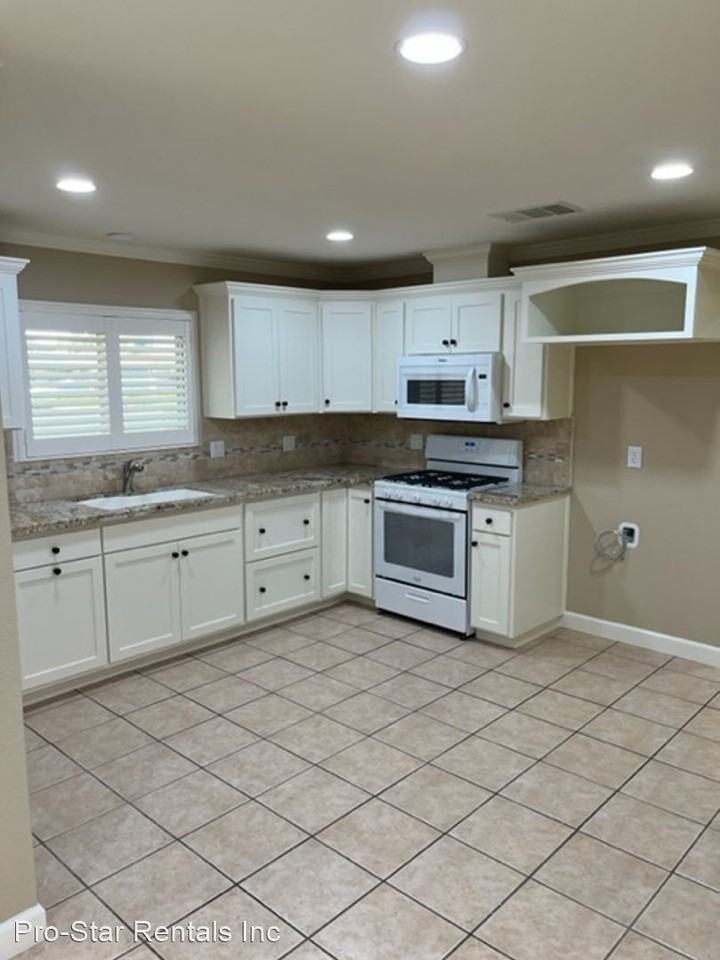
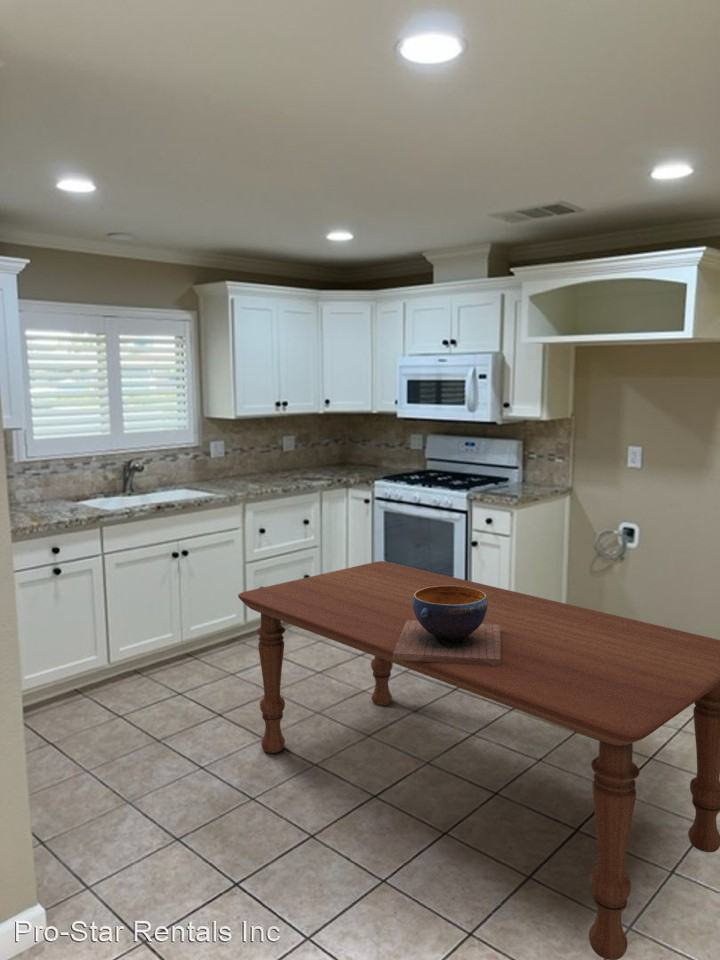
+ dining table [237,560,720,960]
+ decorative bowl [393,586,501,666]
